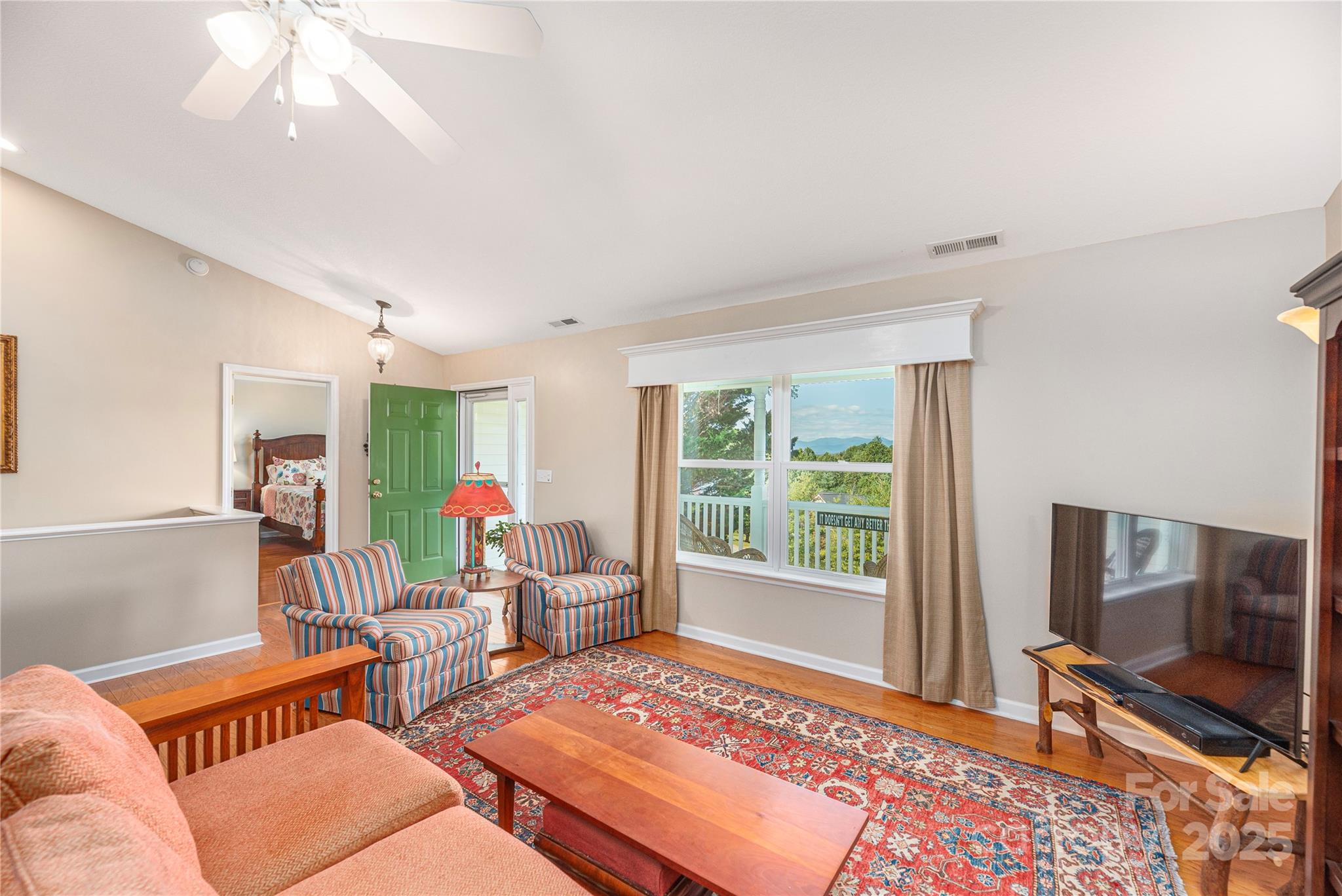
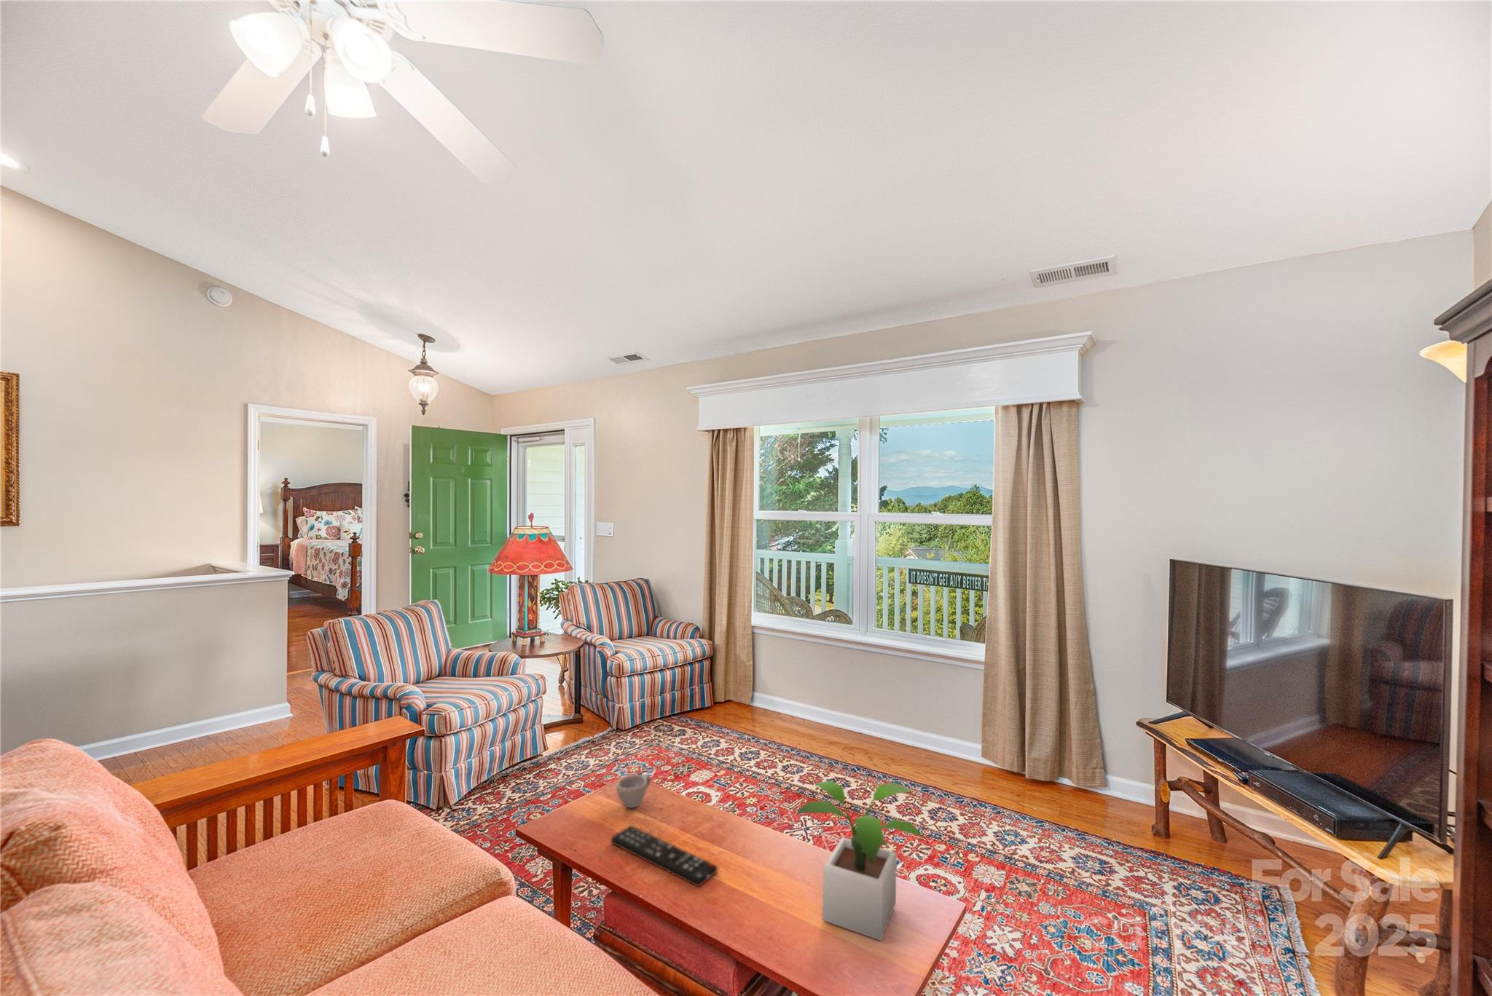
+ cup [616,774,651,809]
+ potted plant [796,779,924,942]
+ remote control [610,825,718,888]
